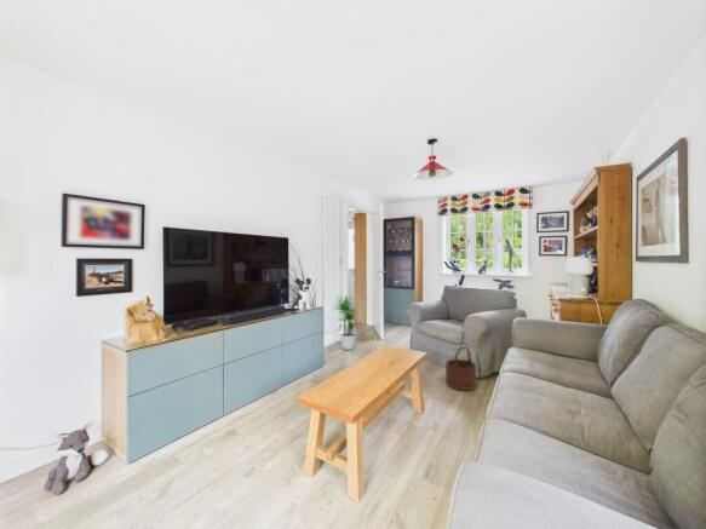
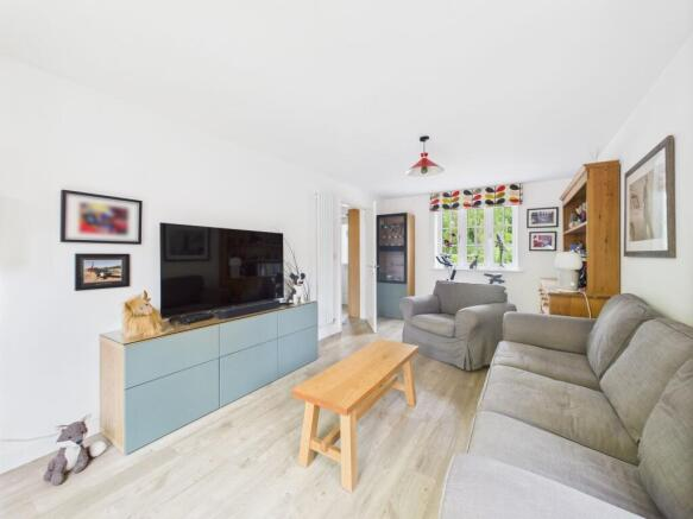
- potted plant [331,295,362,351]
- wooden bucket [444,345,477,392]
